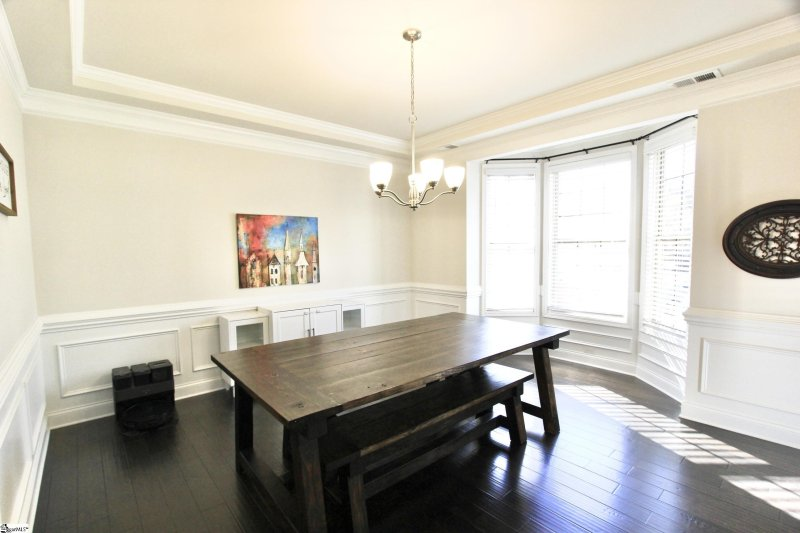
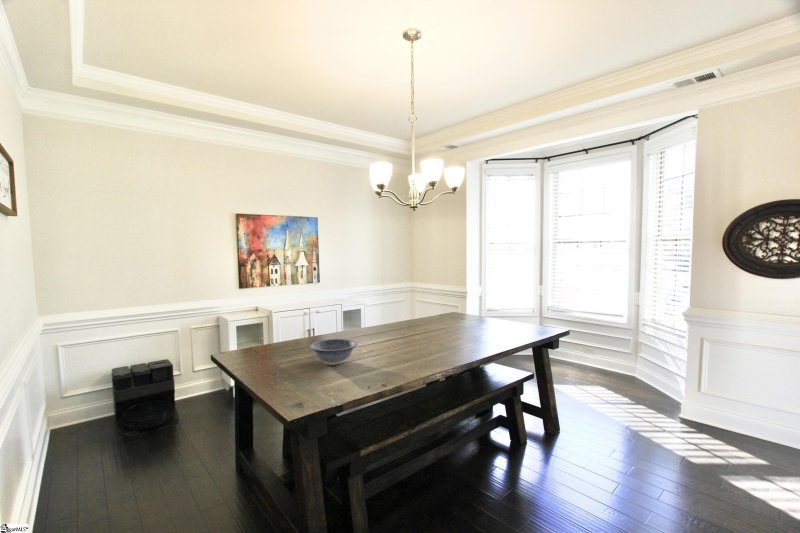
+ decorative bowl [309,338,358,366]
